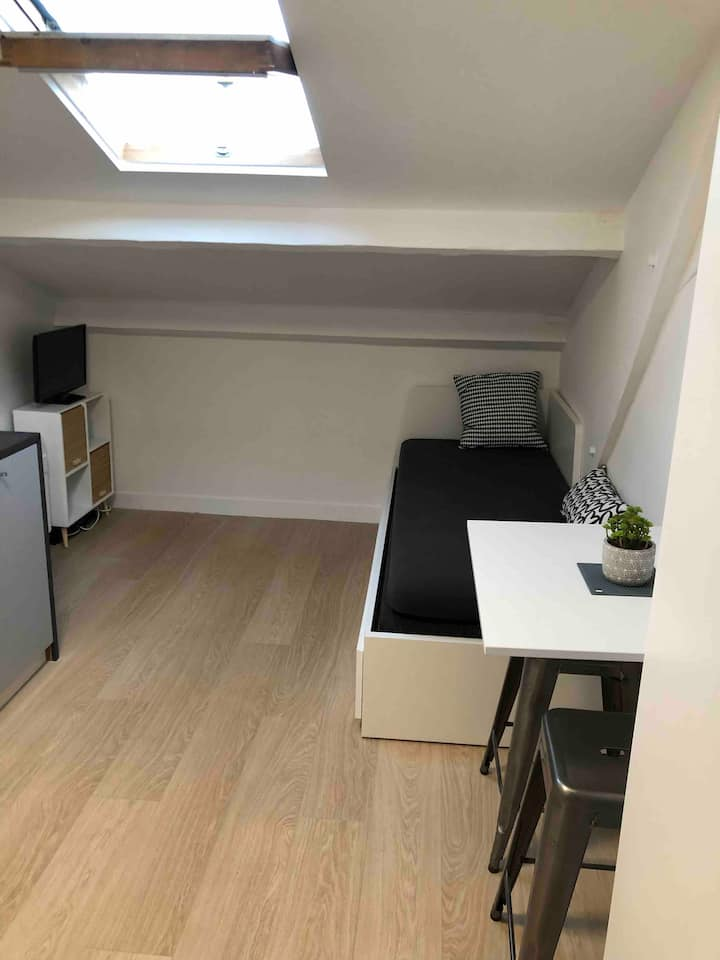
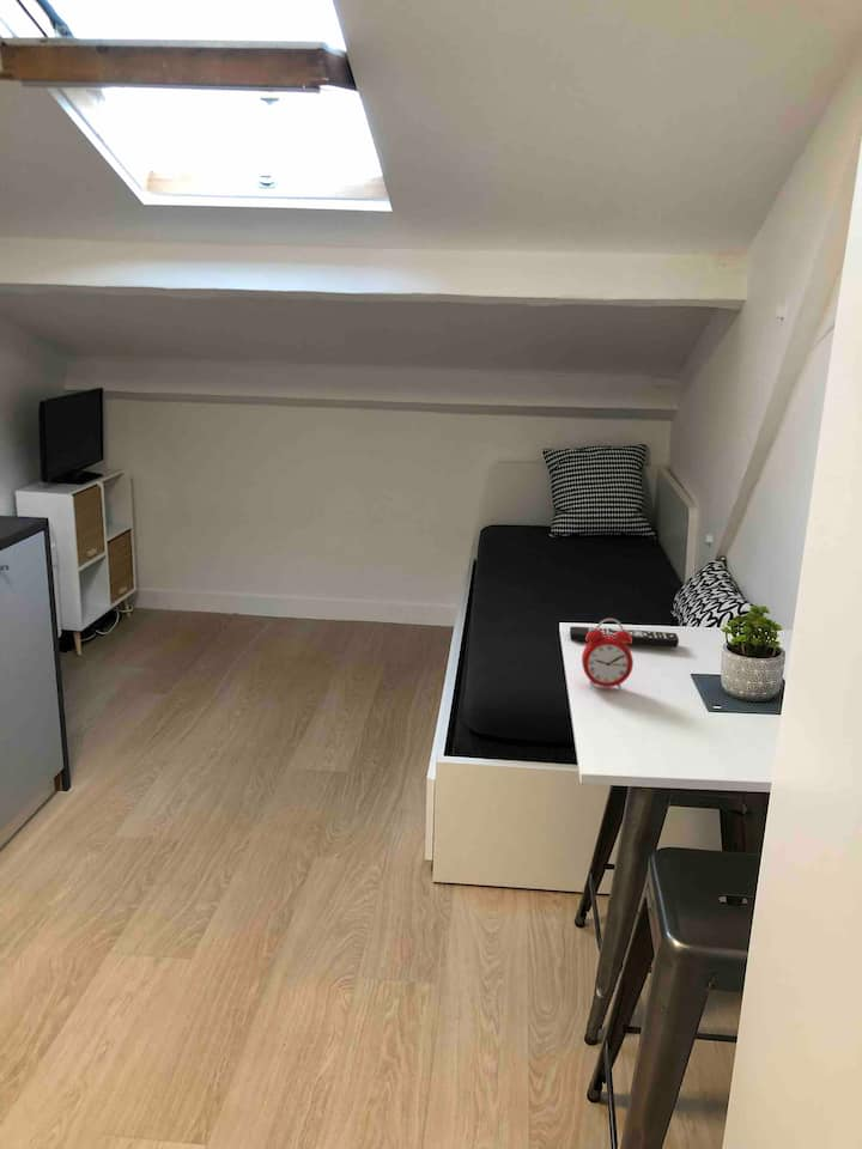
+ remote control [569,626,680,649]
+ alarm clock [581,618,635,692]
